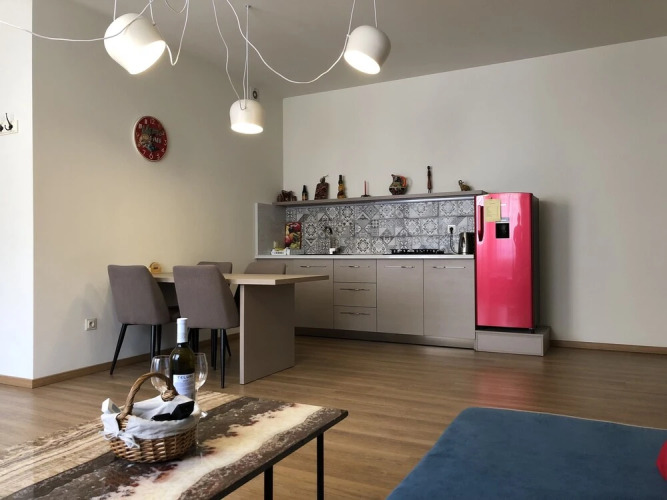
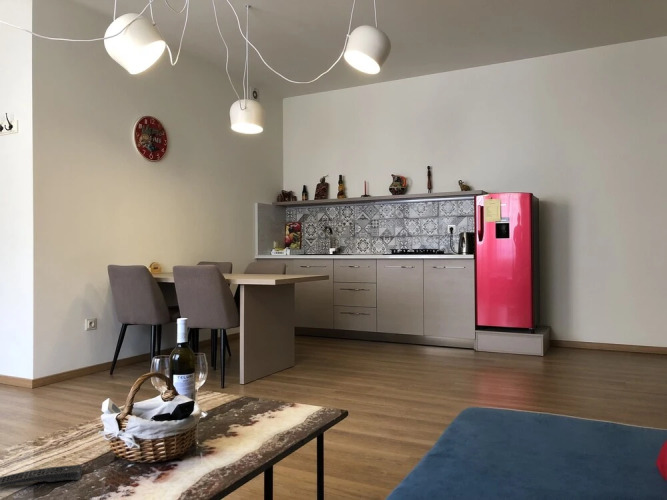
+ remote control [0,464,83,488]
